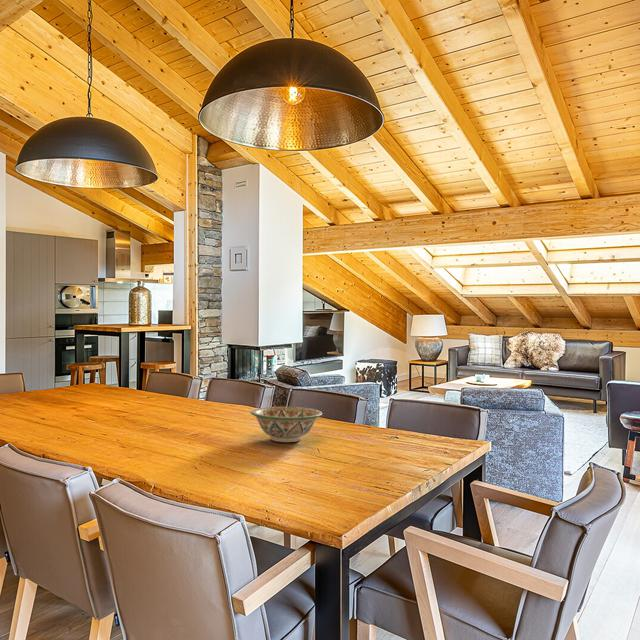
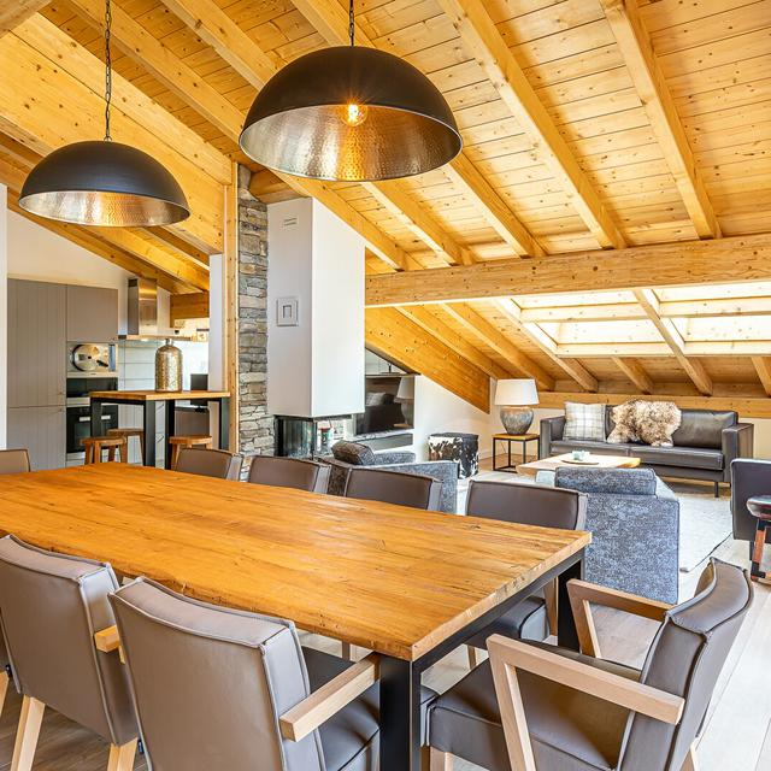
- decorative bowl [250,406,323,443]
